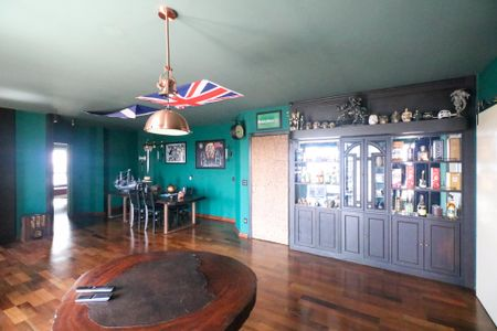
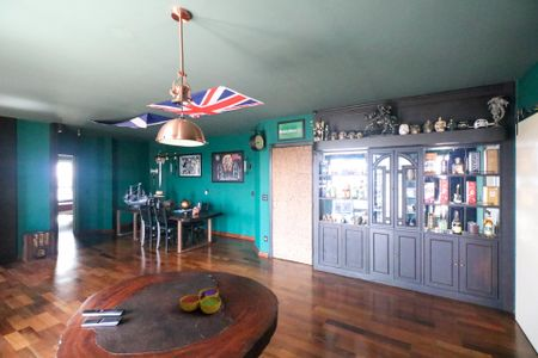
+ decorative bowl [179,286,222,315]
